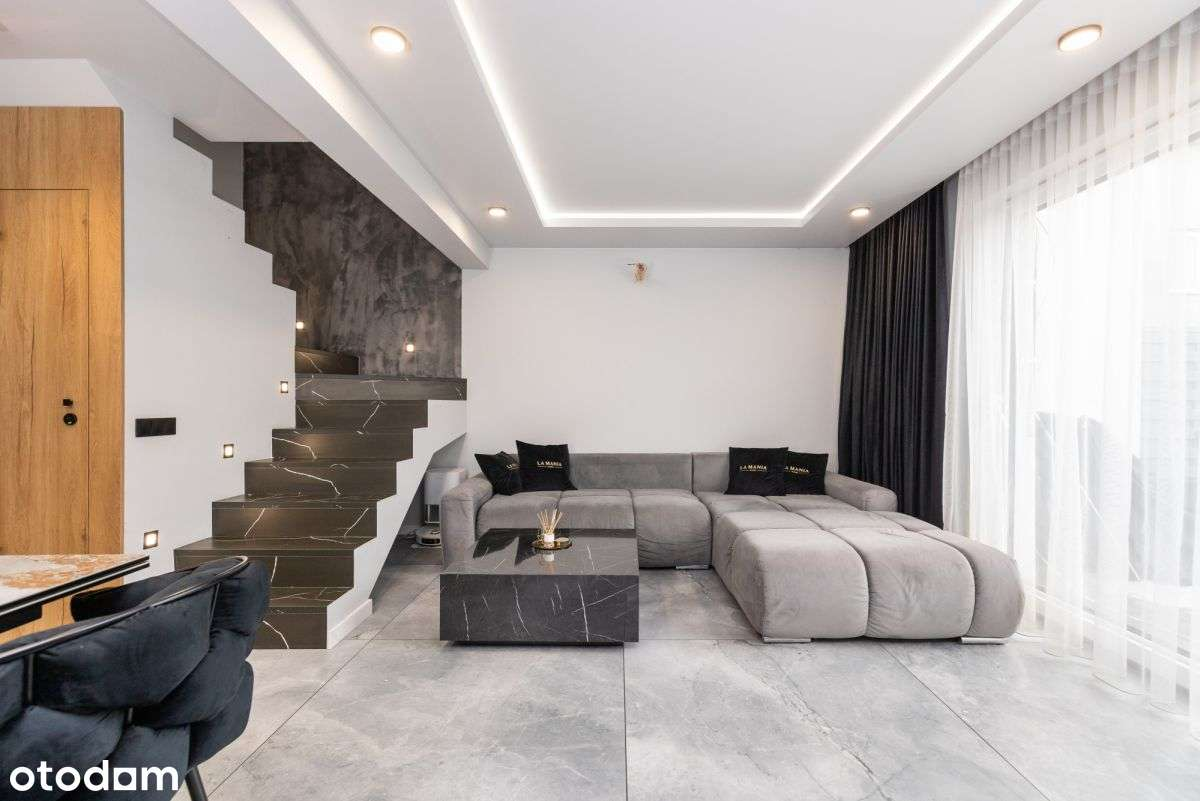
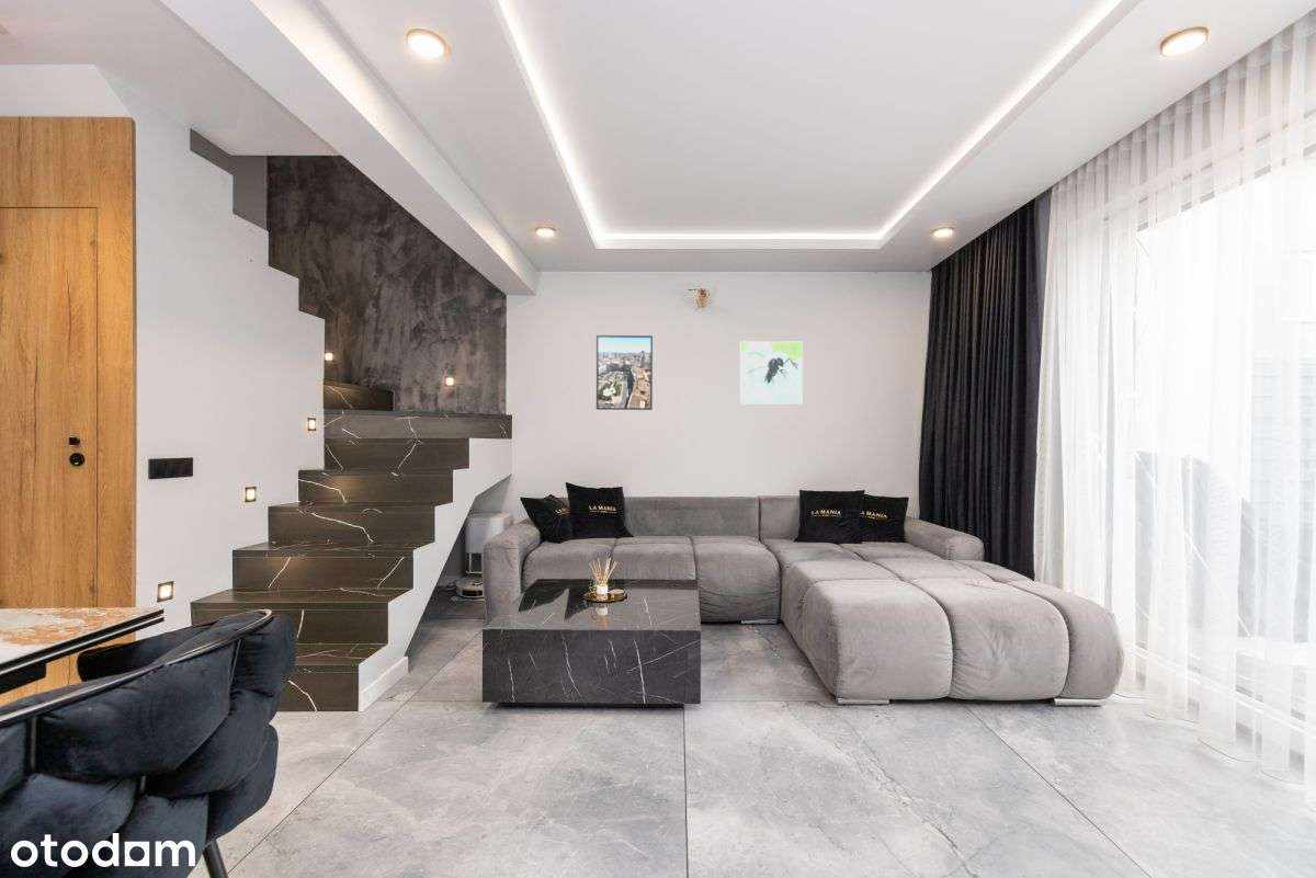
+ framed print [595,334,654,411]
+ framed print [738,340,804,406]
